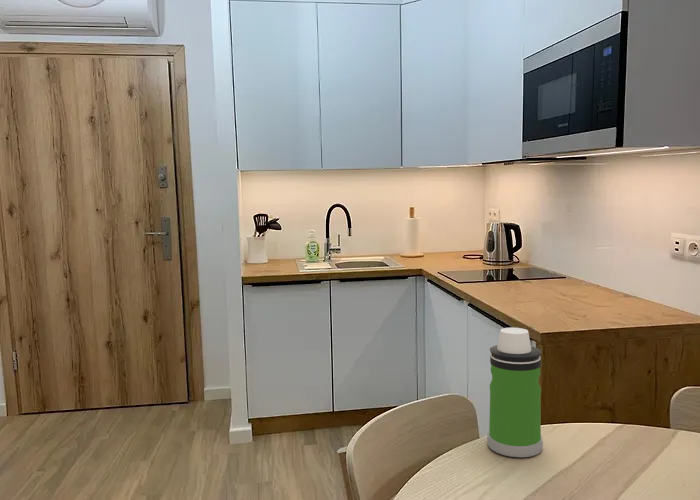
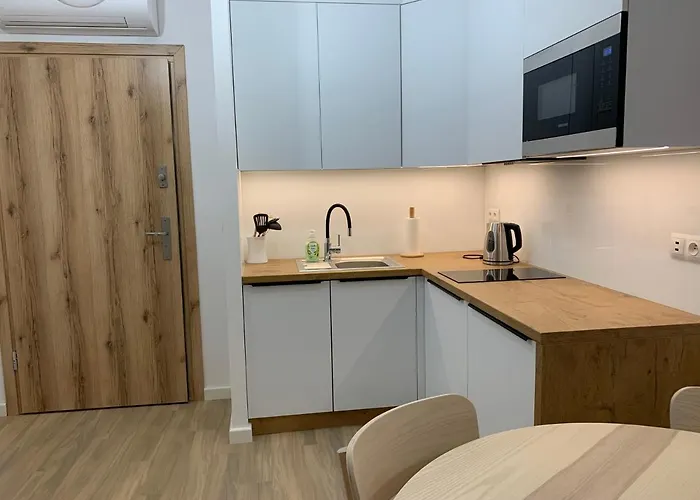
- water bottle [486,327,544,458]
